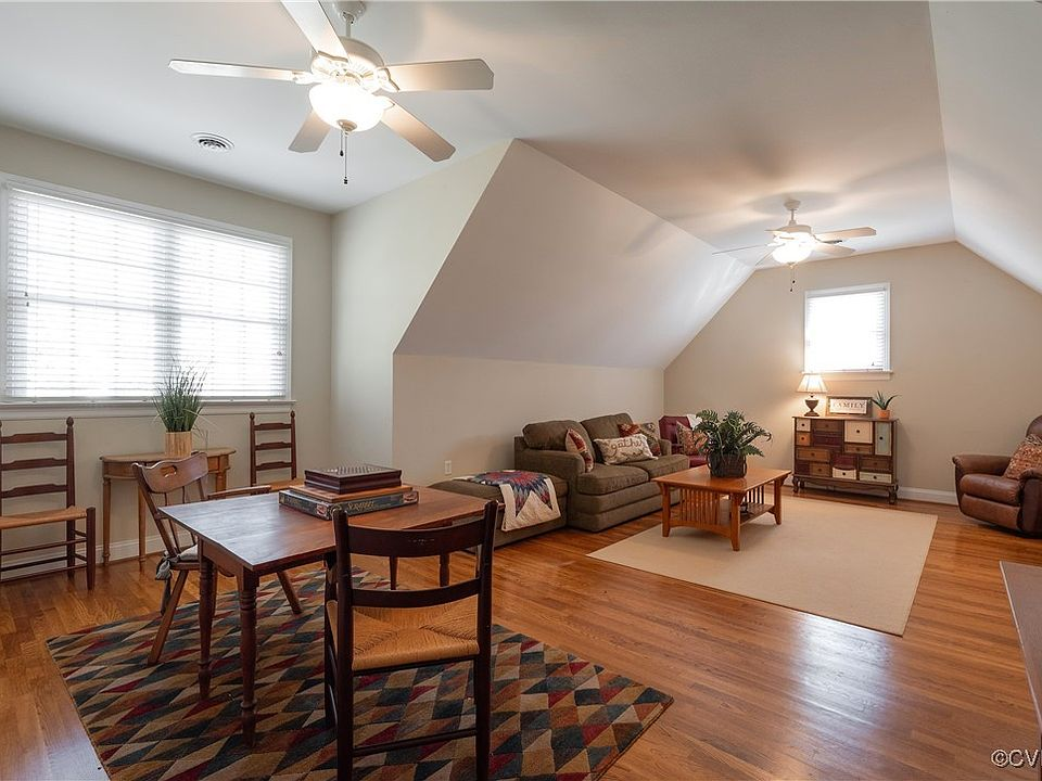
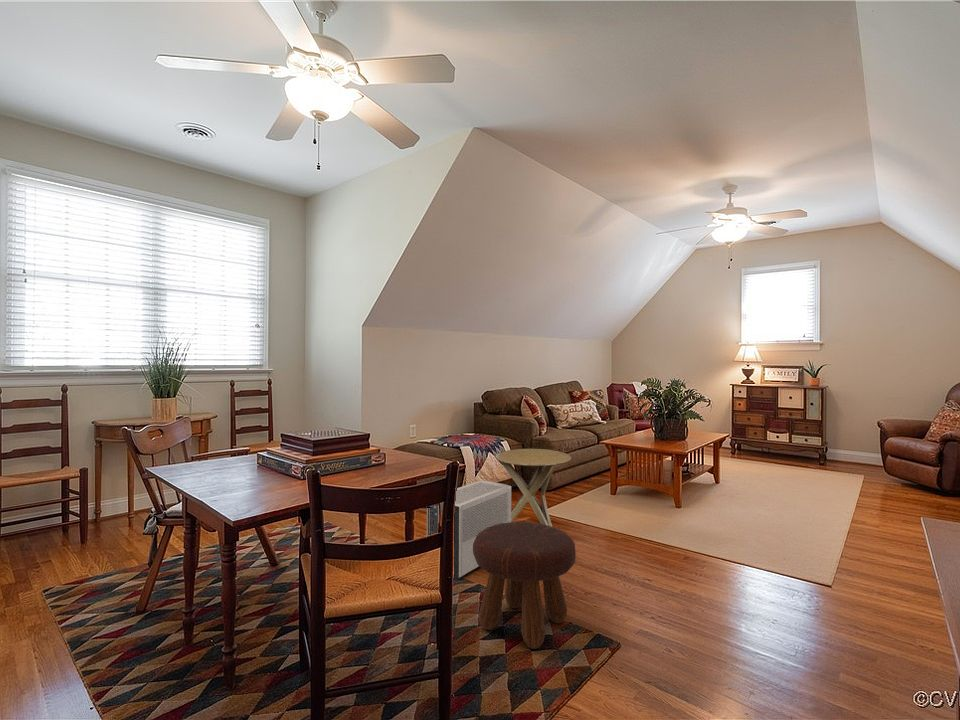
+ footstool [473,521,577,650]
+ air purifier [426,479,512,580]
+ side table [494,448,572,527]
